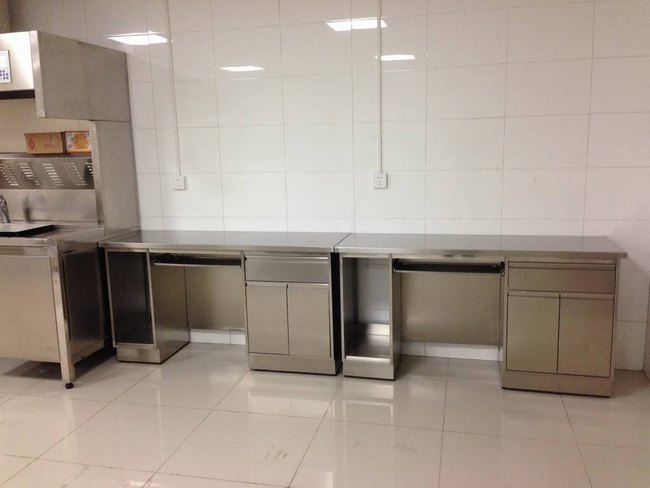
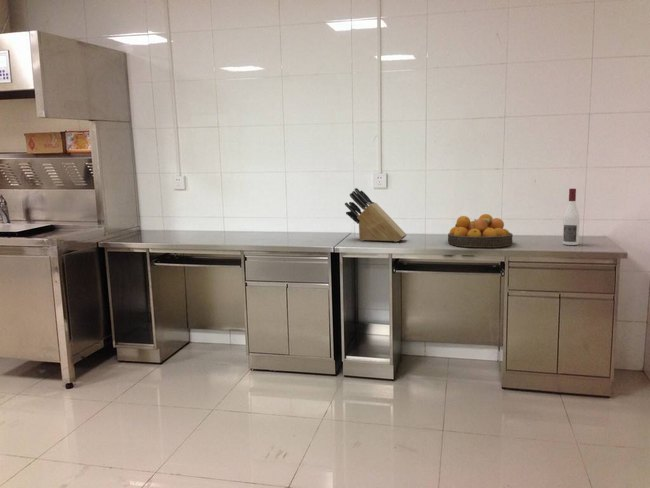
+ alcohol [562,188,581,246]
+ fruit bowl [447,213,514,248]
+ knife block [344,187,407,243]
